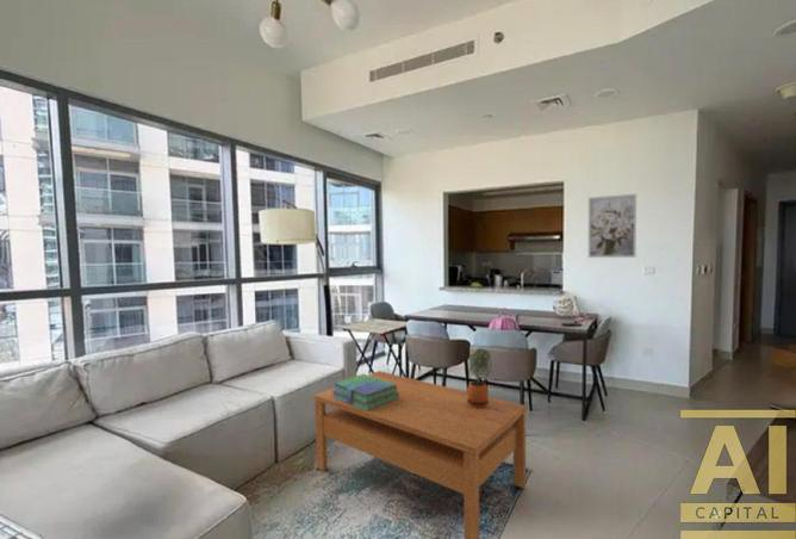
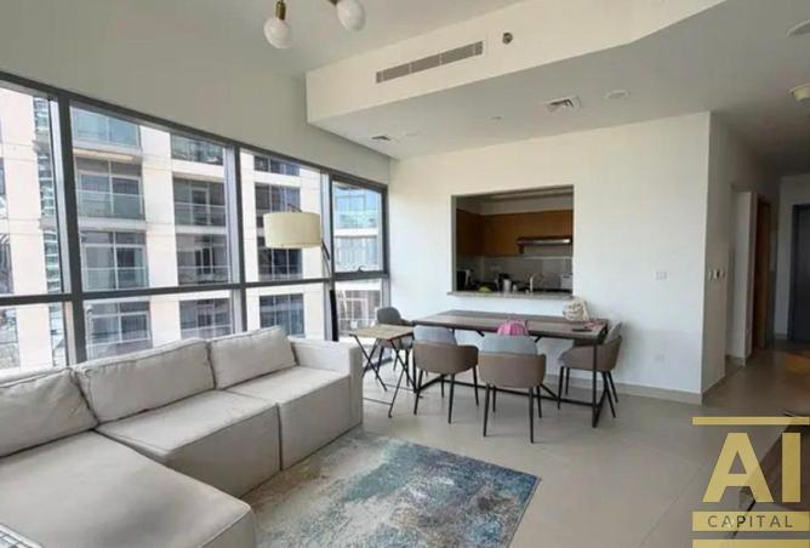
- coffee table [313,370,528,539]
- potted plant [466,347,493,407]
- wall art [587,193,638,259]
- stack of books [332,373,399,411]
